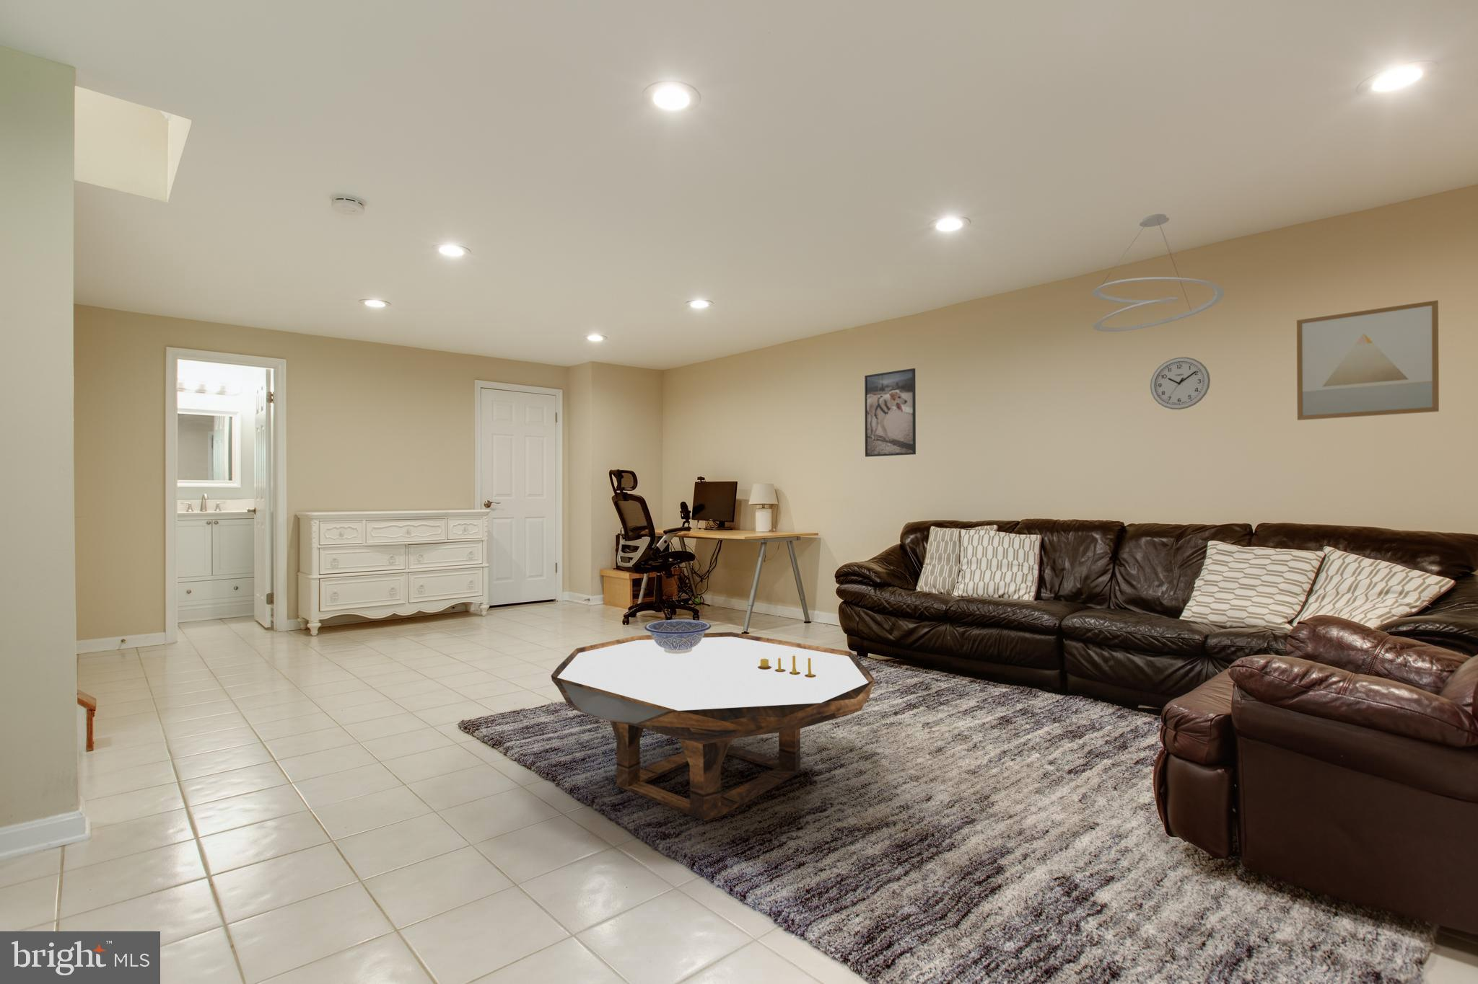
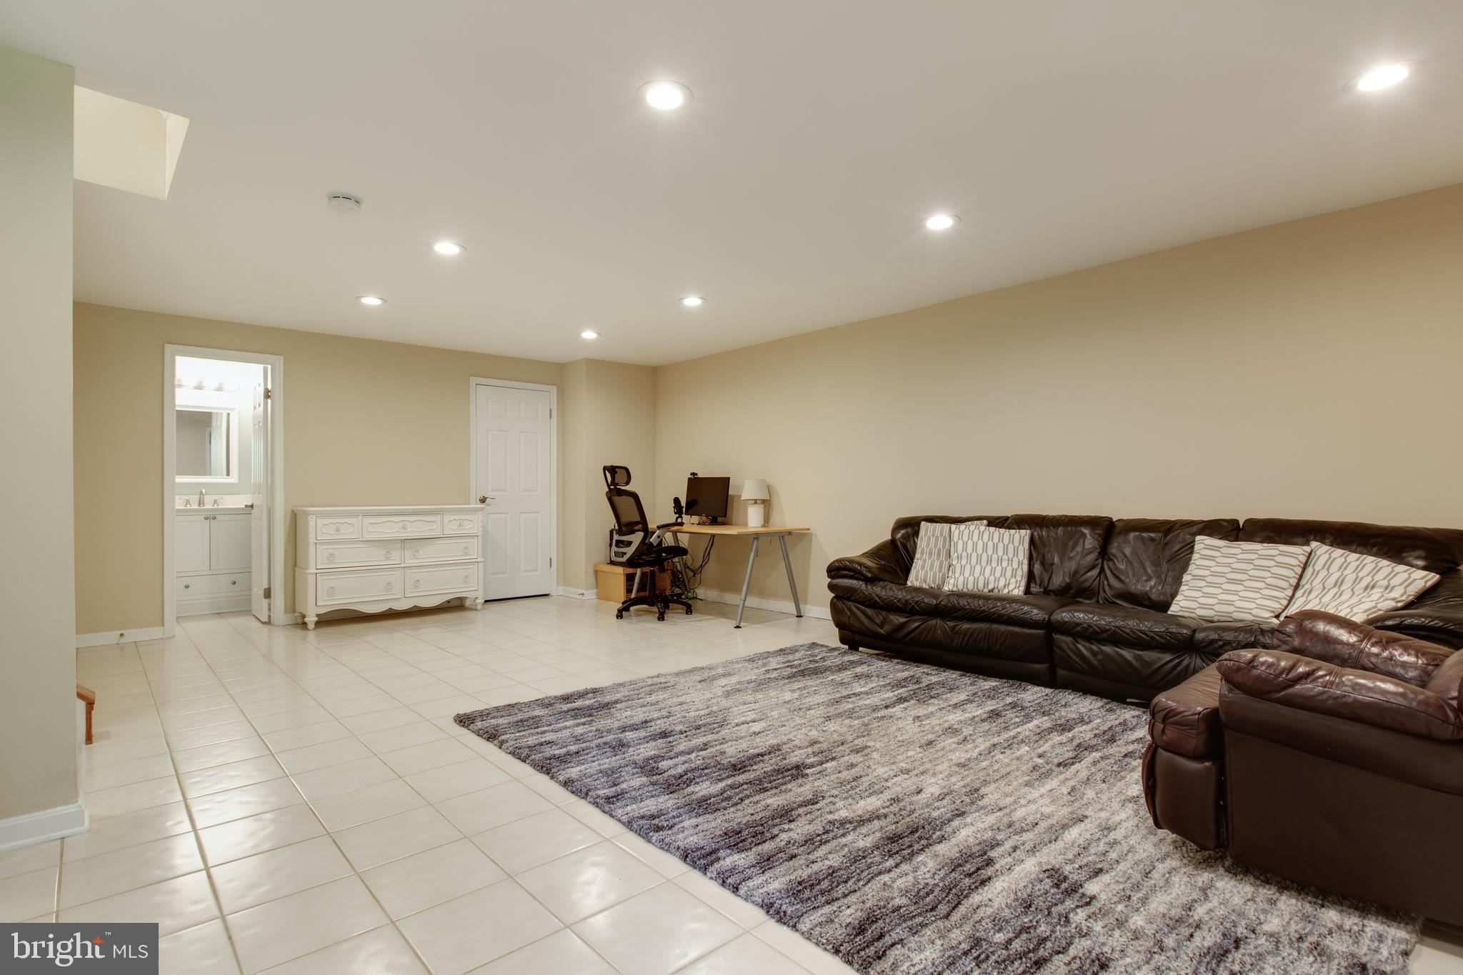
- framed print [864,368,916,458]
- coffee table [551,631,875,821]
- wall art [1297,299,1440,421]
- decorative bowl [644,619,712,653]
- candle [758,656,816,678]
- ceiling light fixture [1091,213,1224,333]
- wall clock [1149,357,1211,410]
